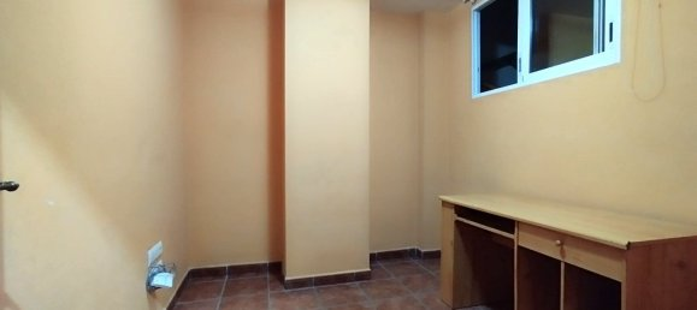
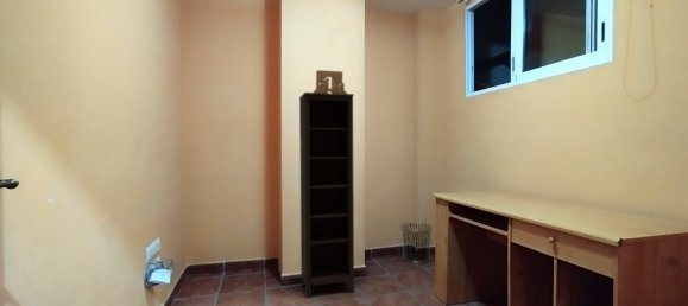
+ waste bin [399,222,434,264]
+ bookcase [298,91,355,299]
+ bookend [313,69,348,94]
